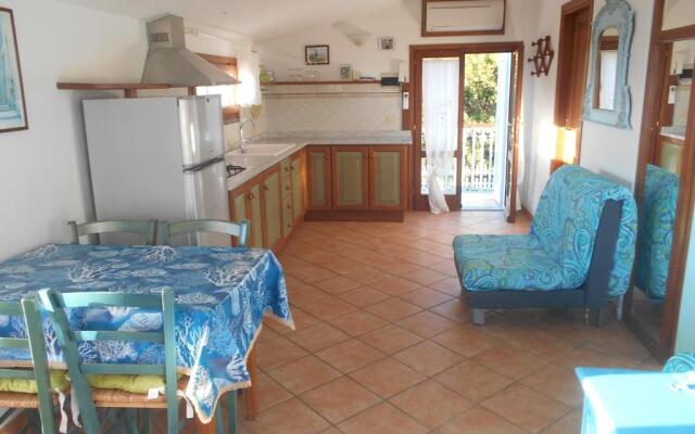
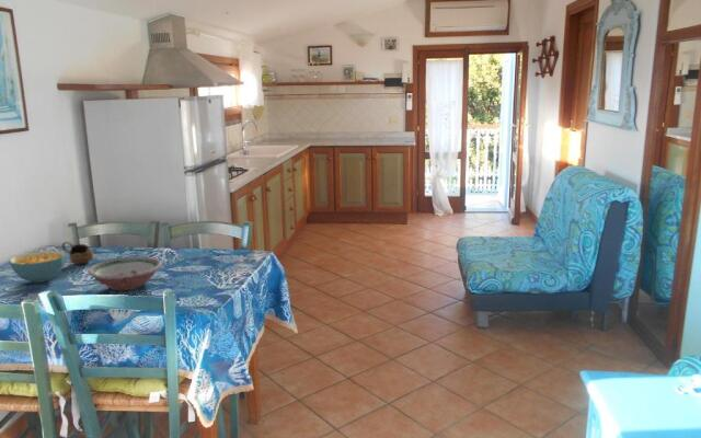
+ cereal bowl [9,250,67,284]
+ cup [61,240,94,265]
+ bowl [87,256,163,291]
